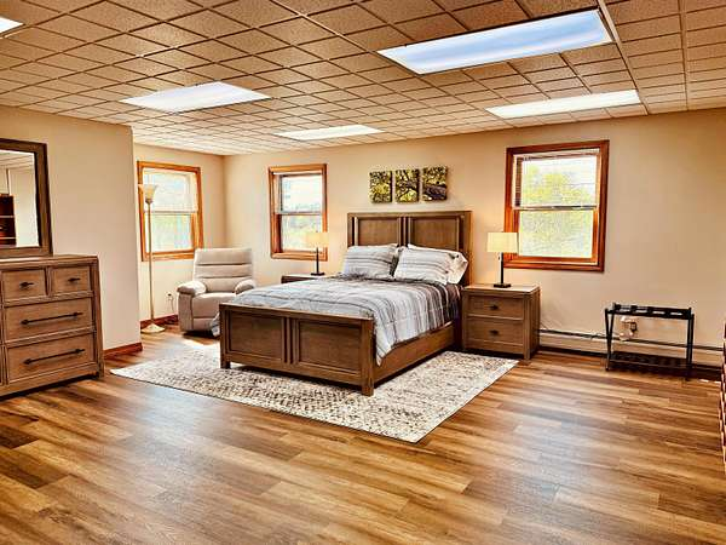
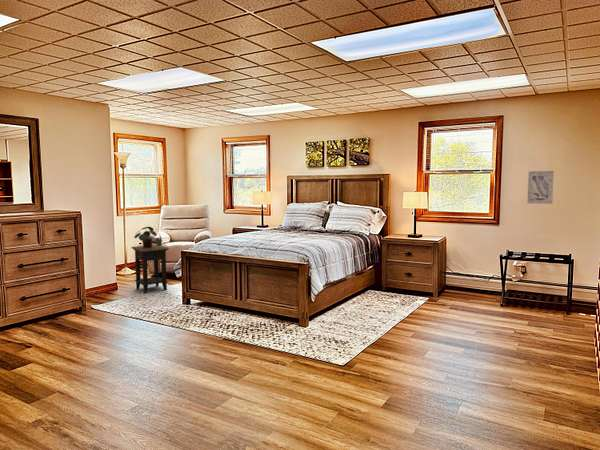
+ potted plant [133,226,163,248]
+ wall art [526,170,555,205]
+ side table [130,244,170,294]
